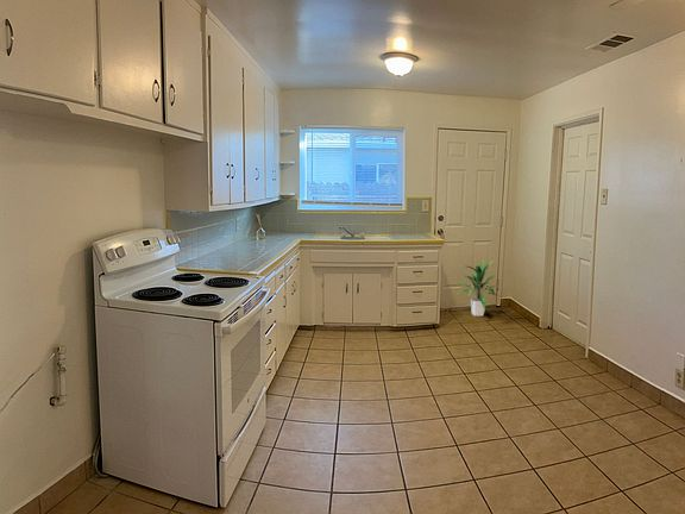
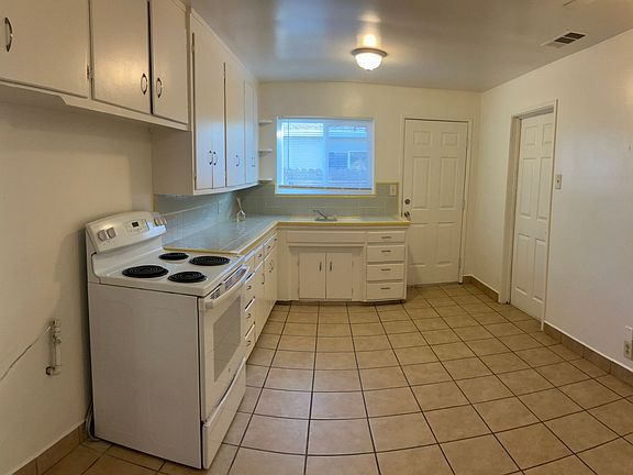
- indoor plant [454,258,499,318]
